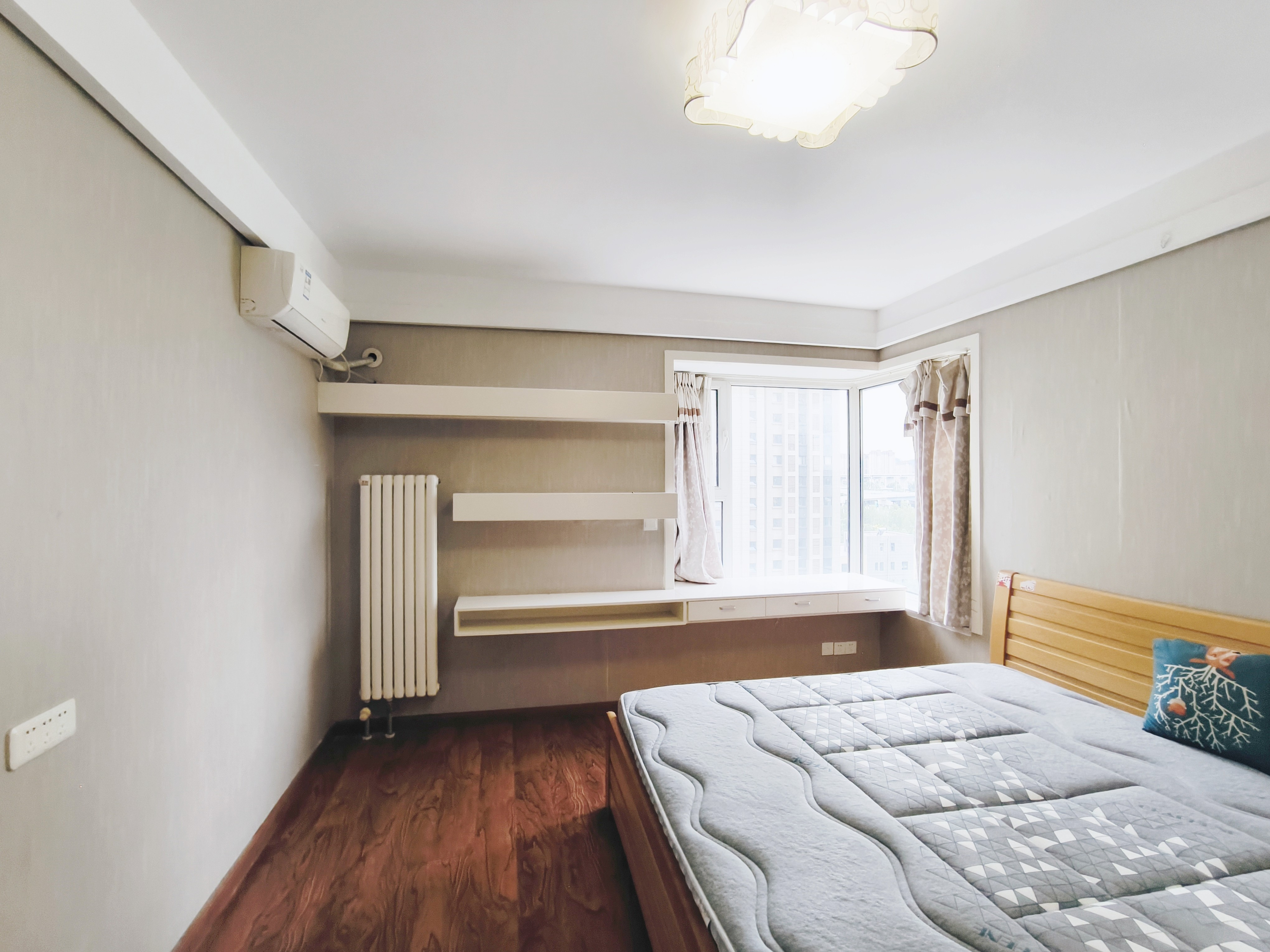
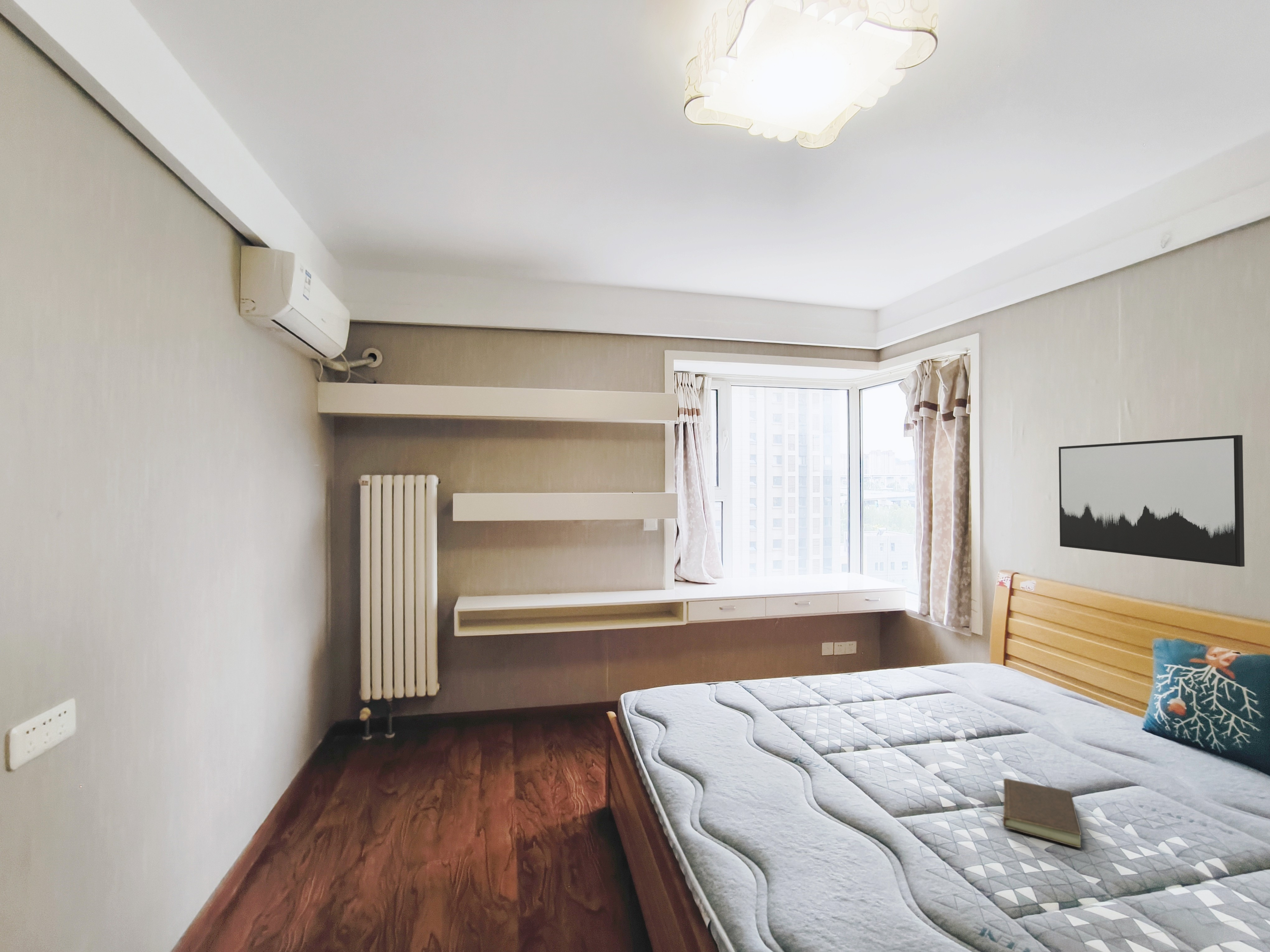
+ book [979,778,1082,848]
+ wall art [1058,435,1245,567]
